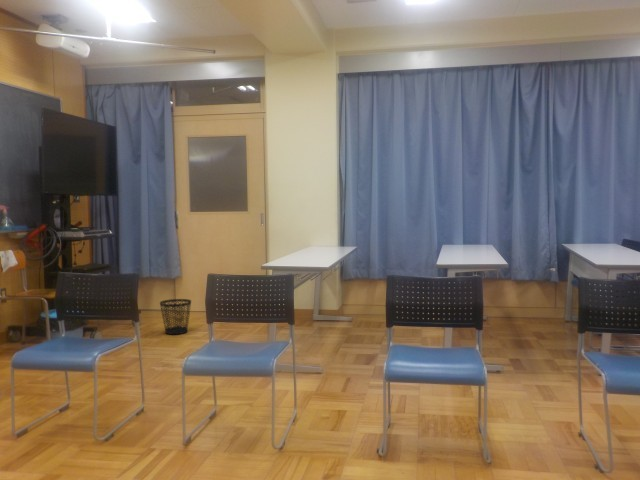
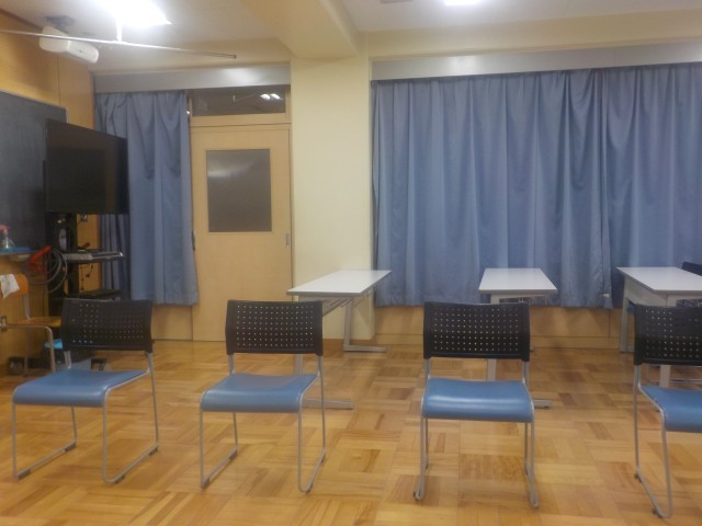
- wastebasket [159,298,192,336]
